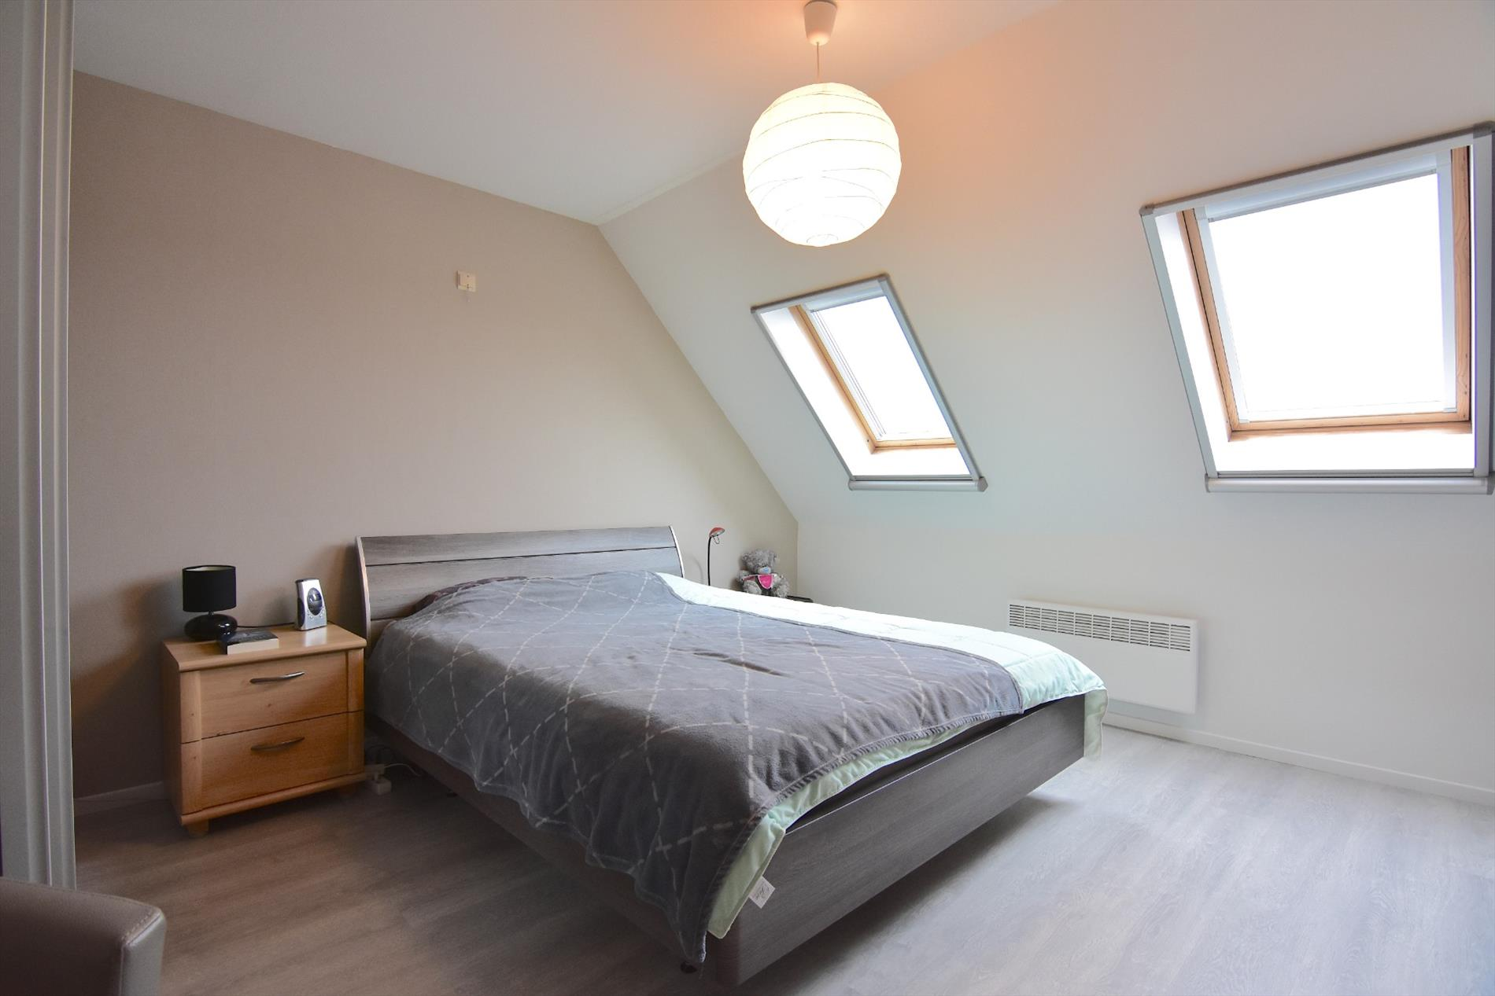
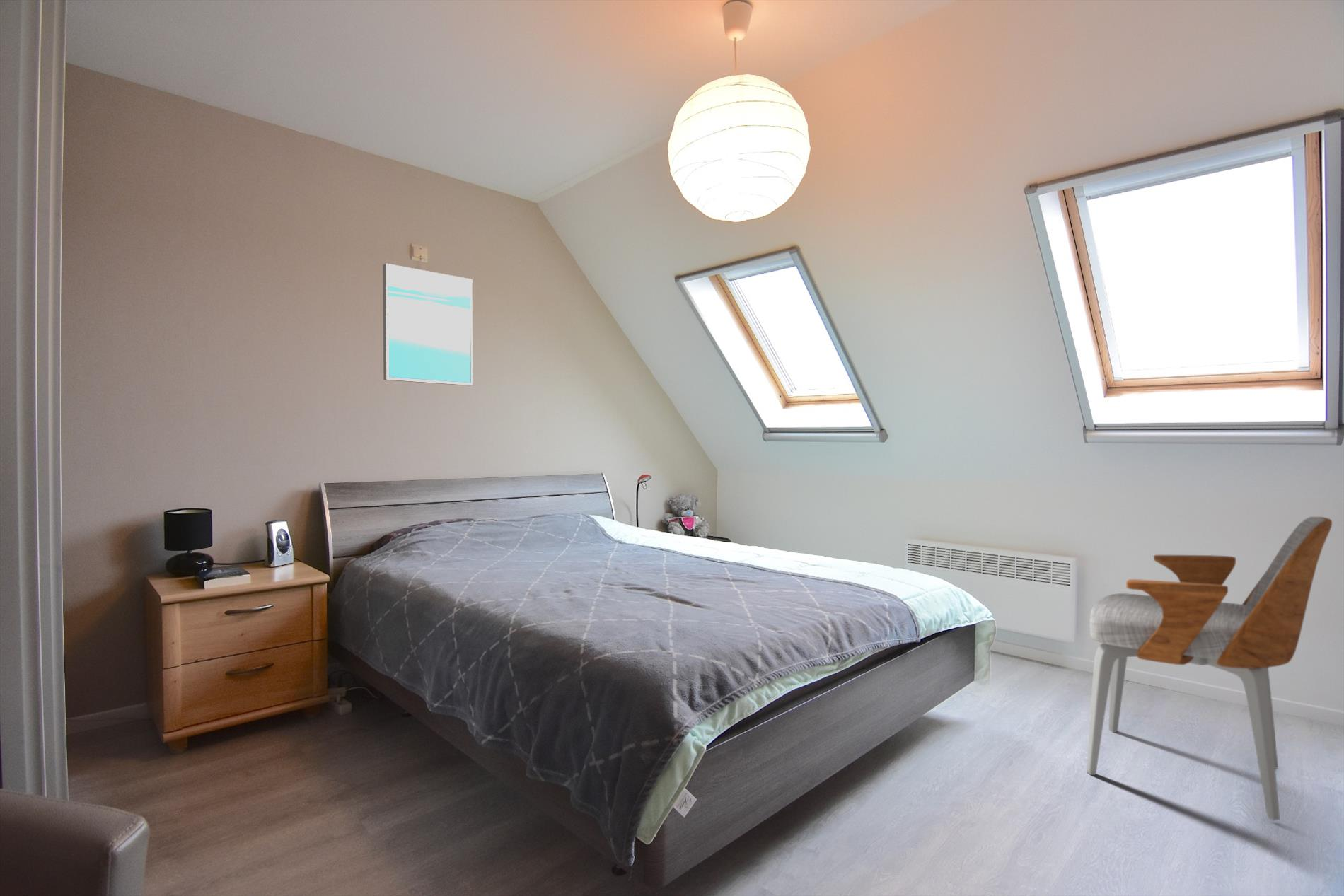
+ armchair [1086,516,1333,821]
+ wall art [382,263,474,386]
